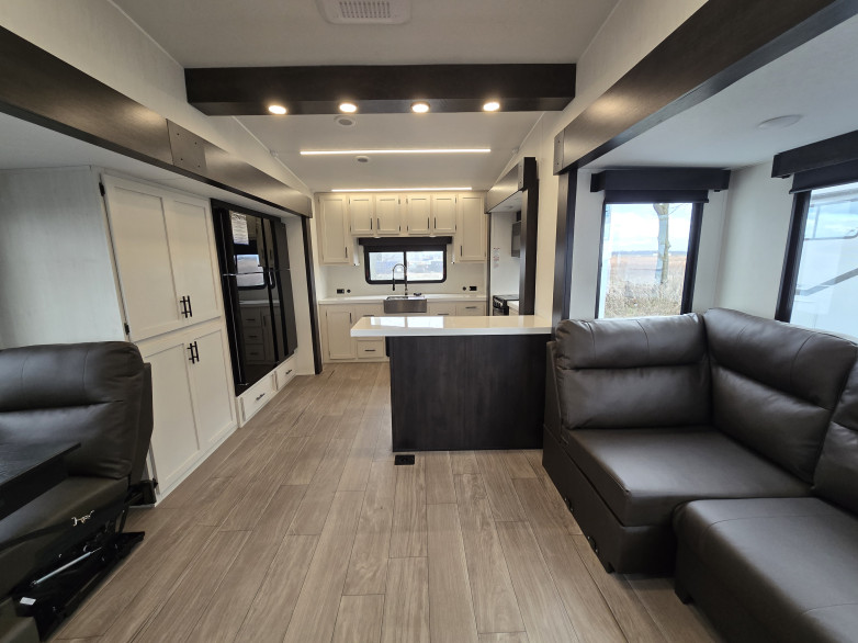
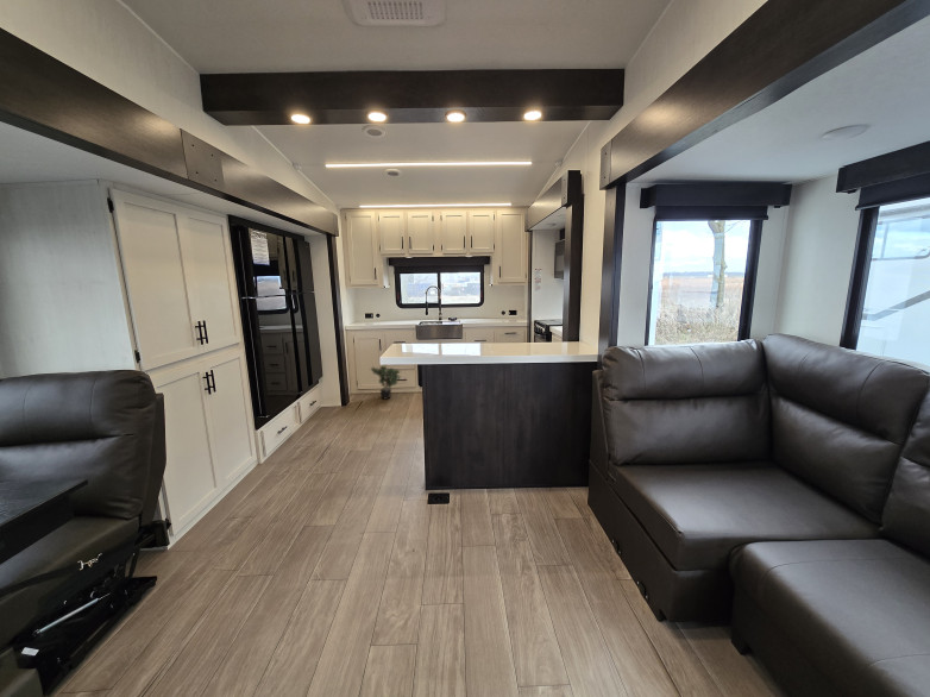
+ potted plant [369,365,402,400]
